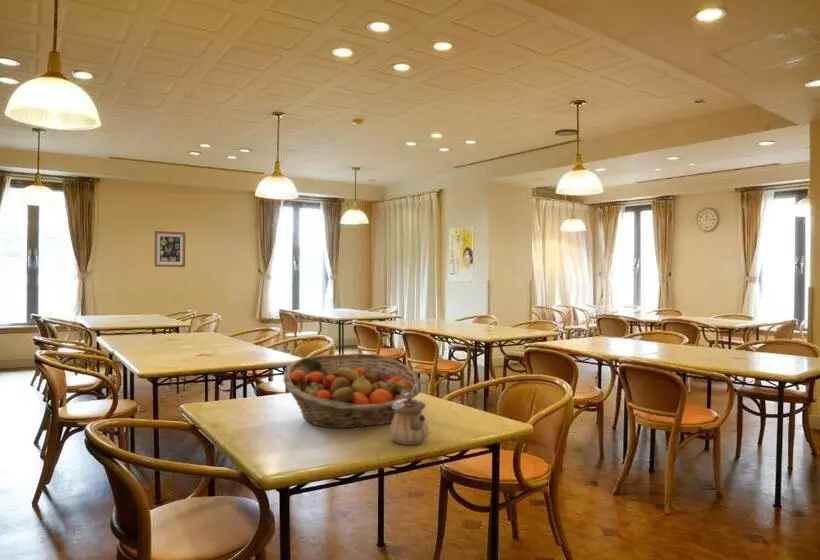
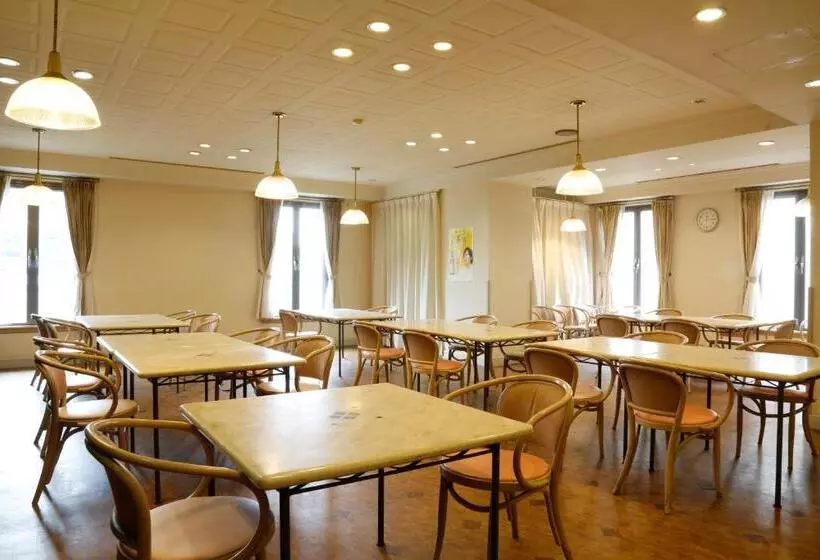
- teapot [388,392,430,446]
- wall art [154,230,186,268]
- fruit basket [282,352,422,429]
